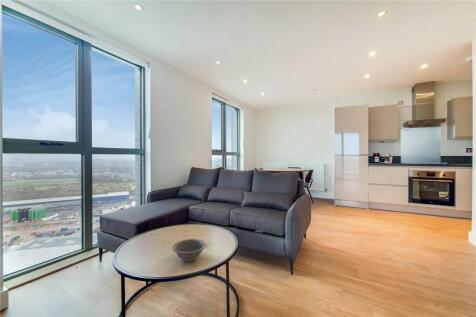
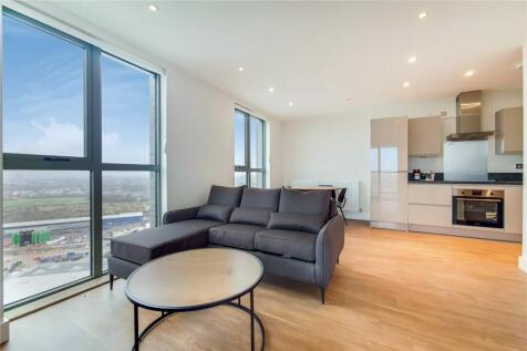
- decorative bowl [171,238,207,262]
